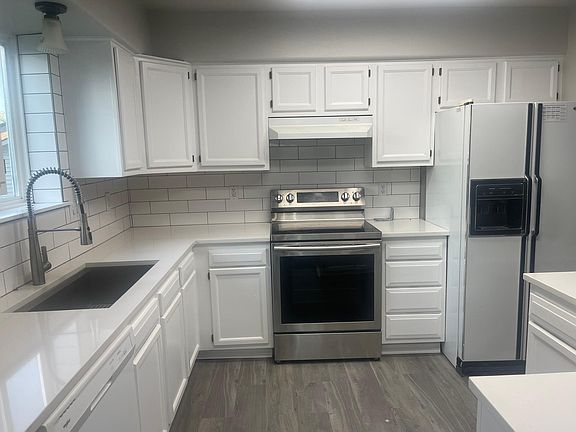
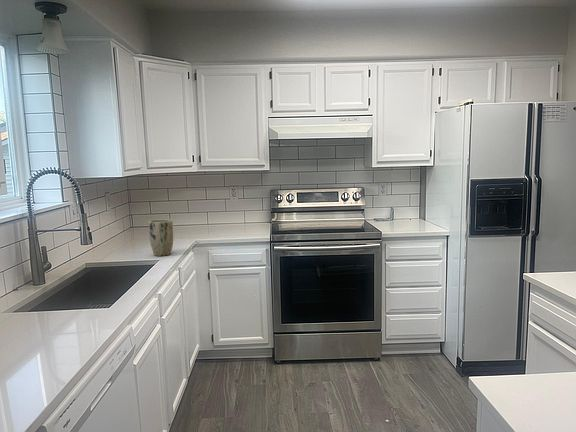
+ plant pot [148,218,174,257]
